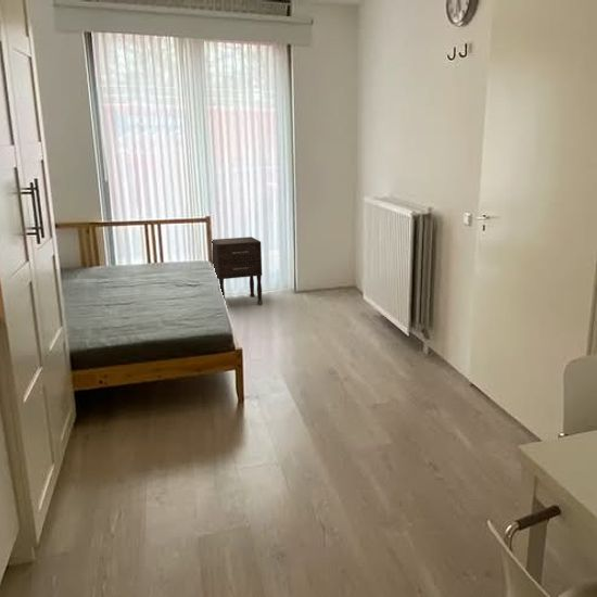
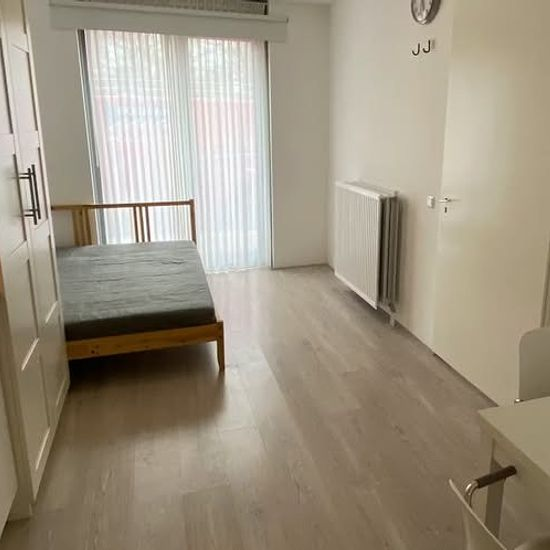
- nightstand [212,236,264,305]
